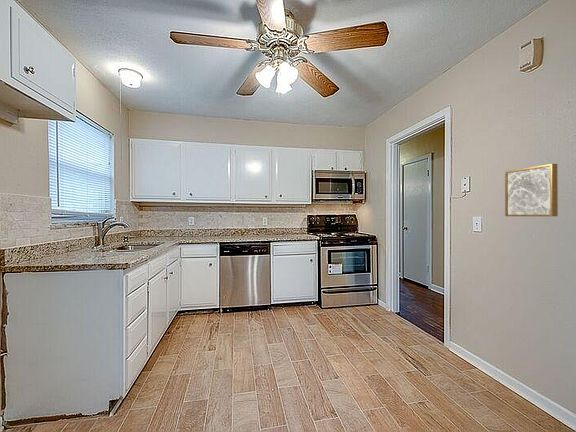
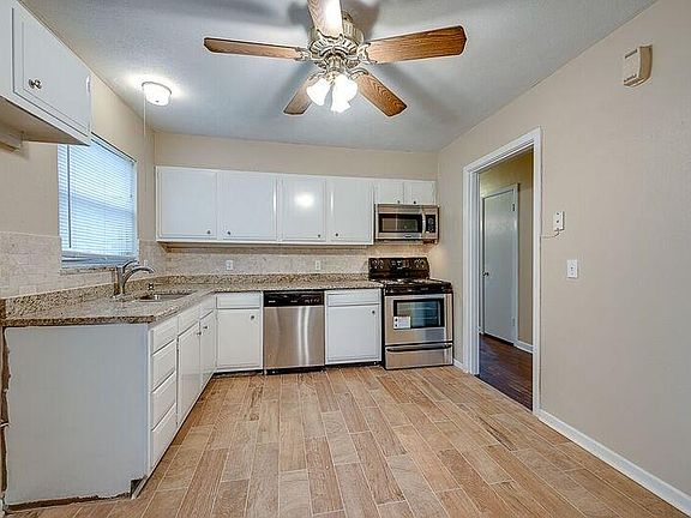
- wall art [504,163,559,217]
